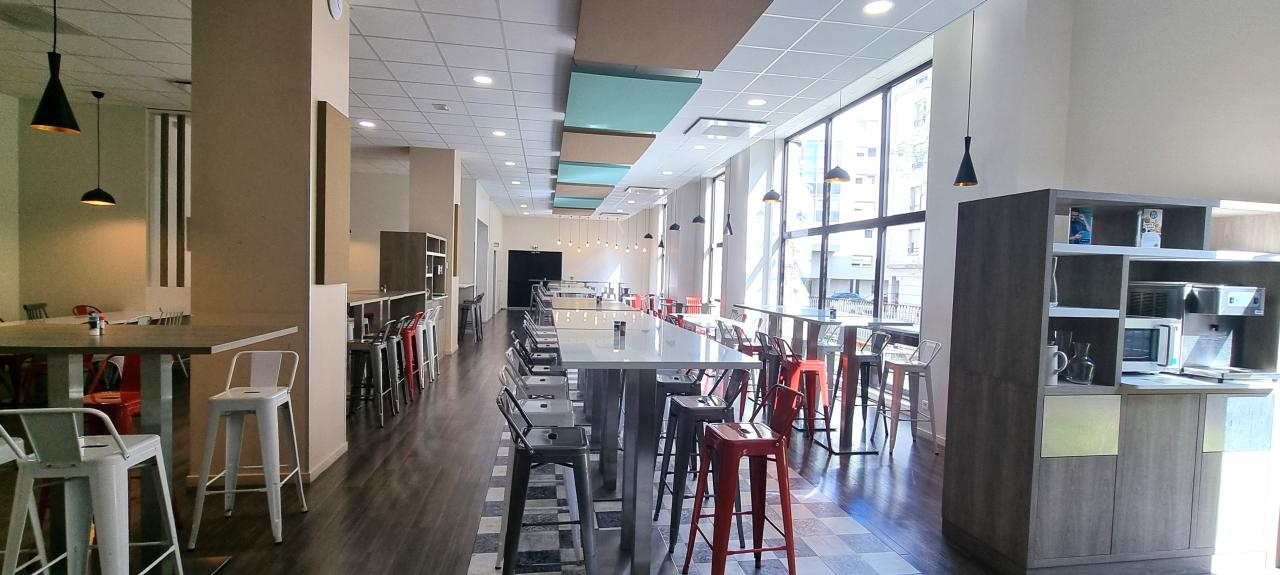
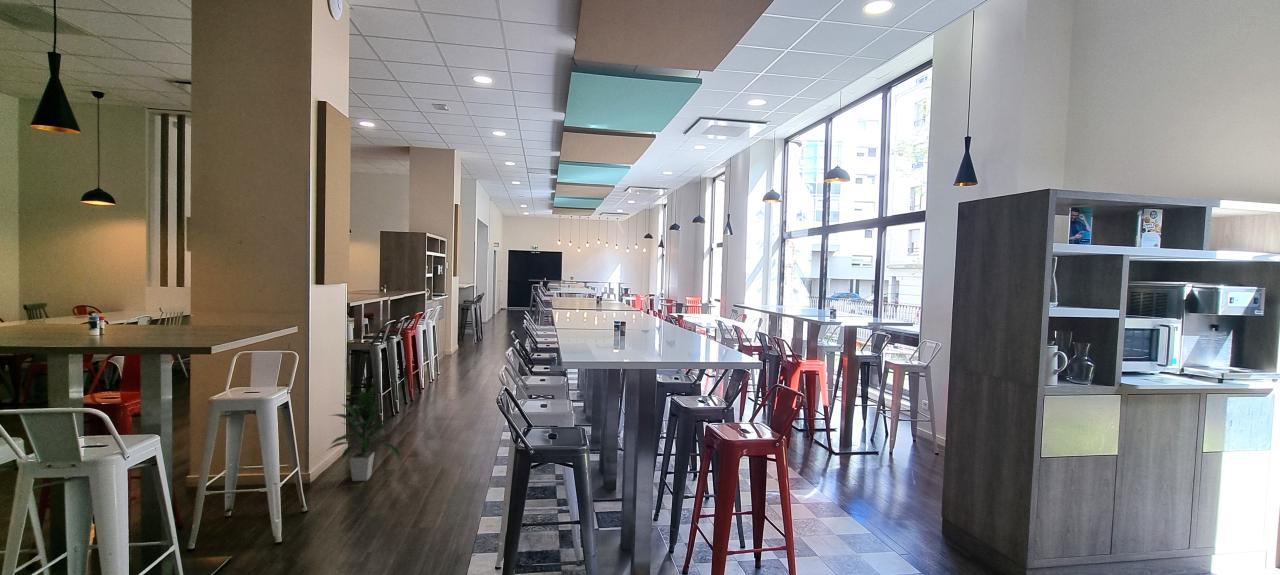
+ indoor plant [324,384,403,482]
